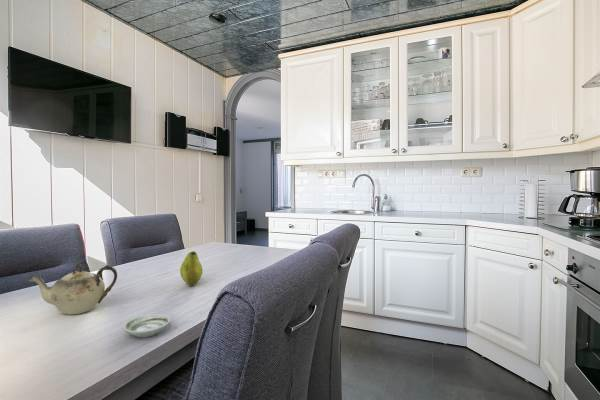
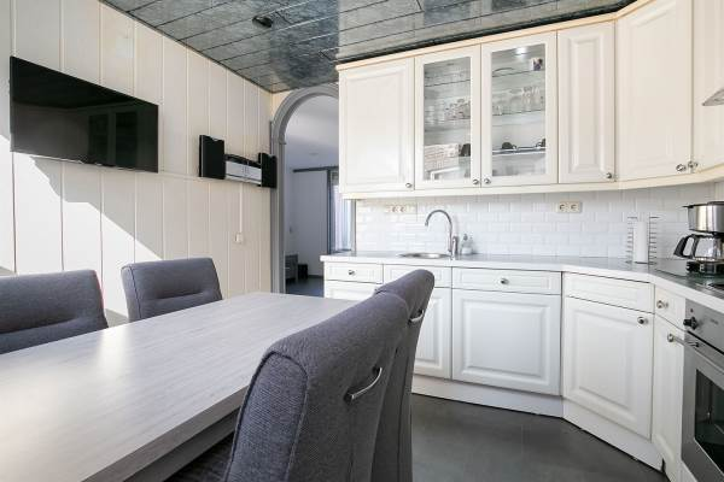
- teapot [26,263,118,316]
- saucer [122,313,172,338]
- fruit [179,251,204,287]
